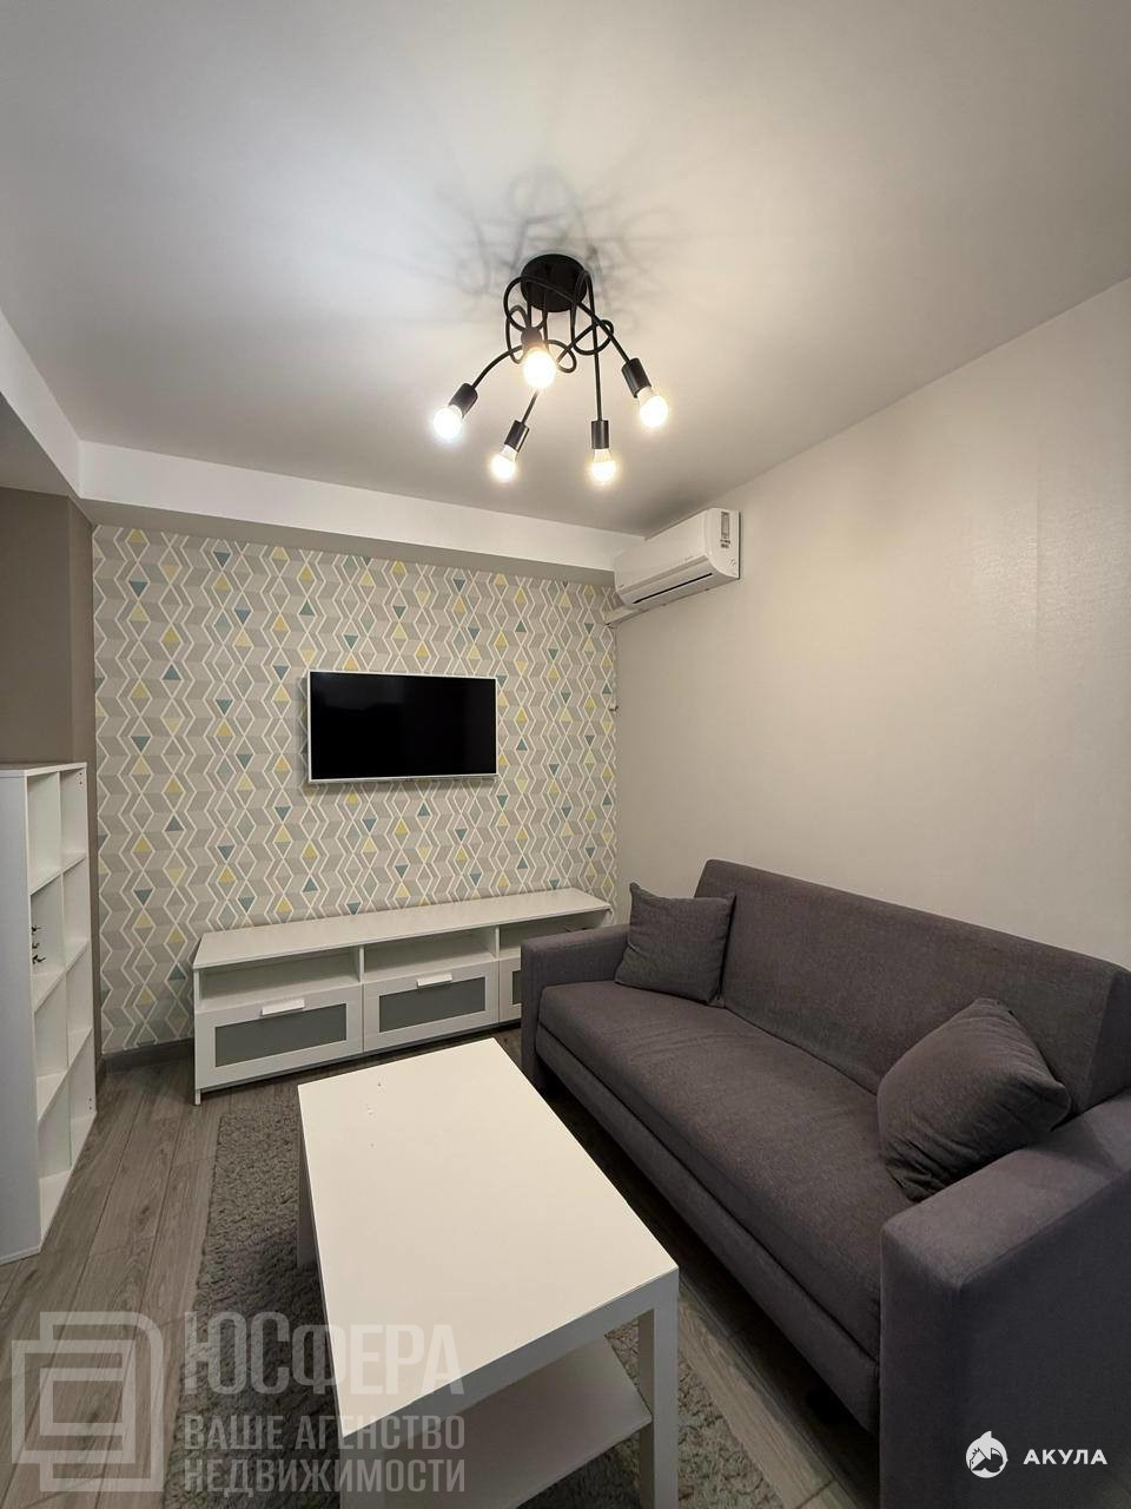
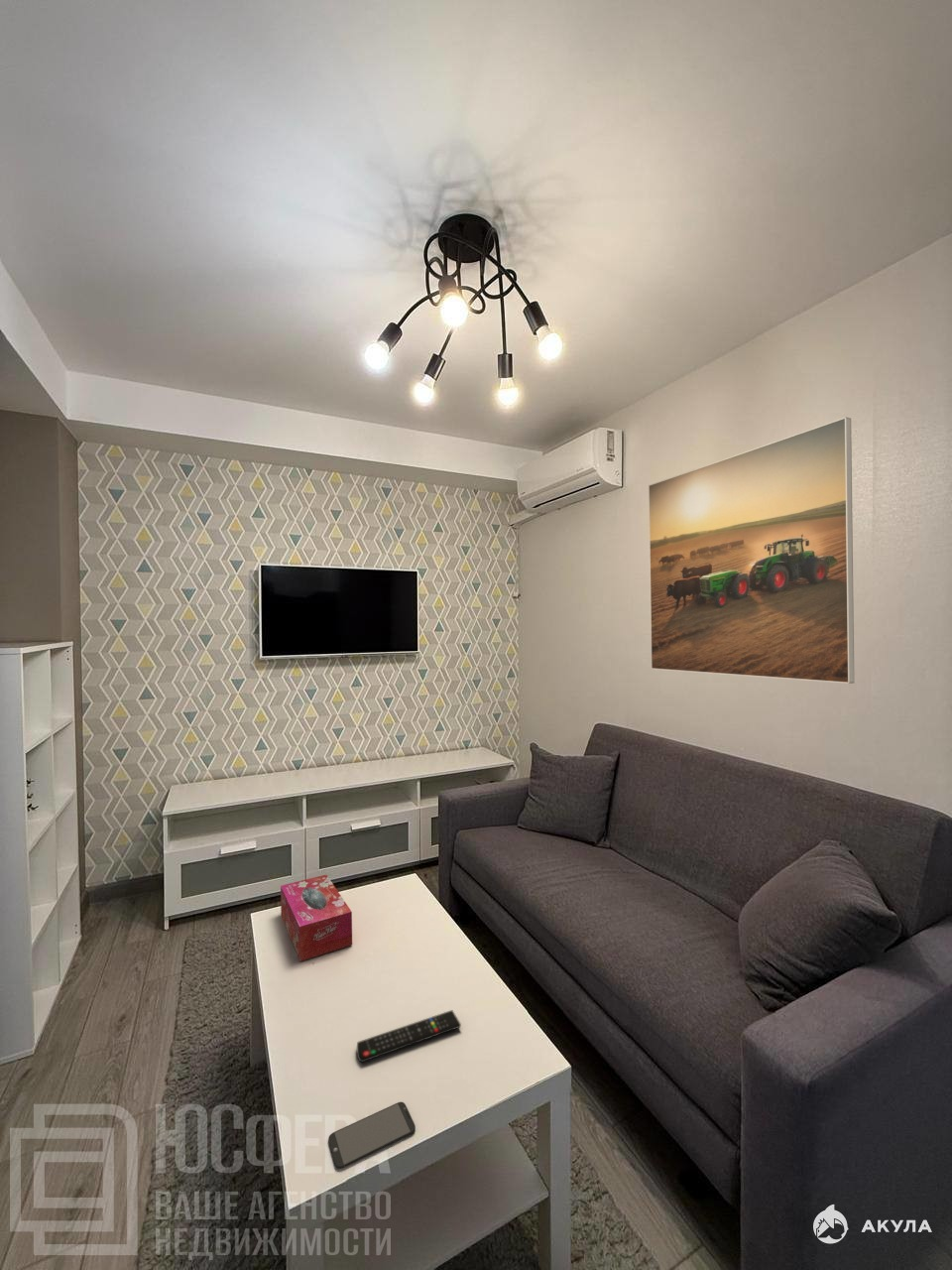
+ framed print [648,416,856,685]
+ tissue box [280,874,353,962]
+ smartphone [327,1101,416,1170]
+ remote control [356,1009,462,1063]
